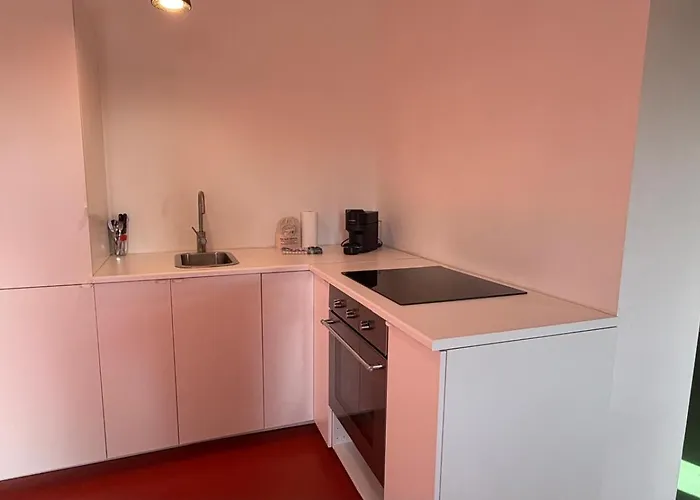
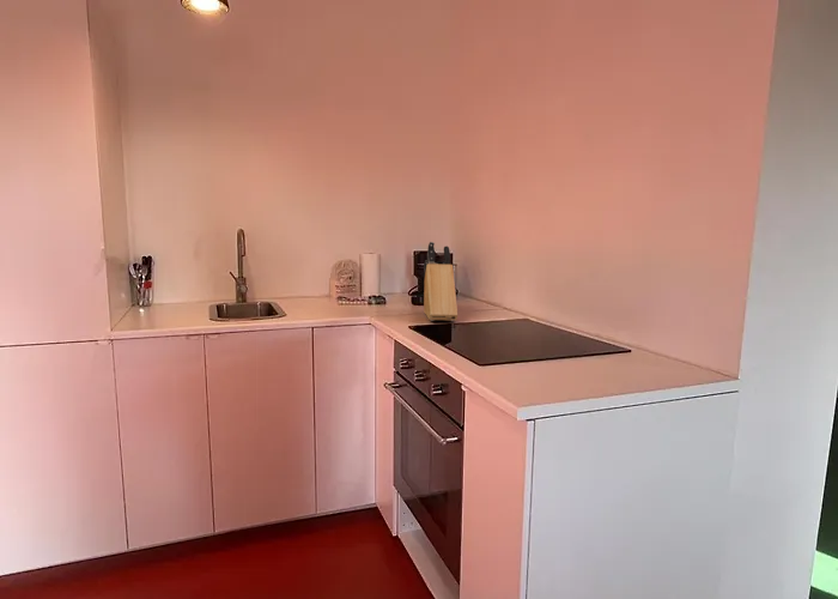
+ knife block [423,241,459,322]
